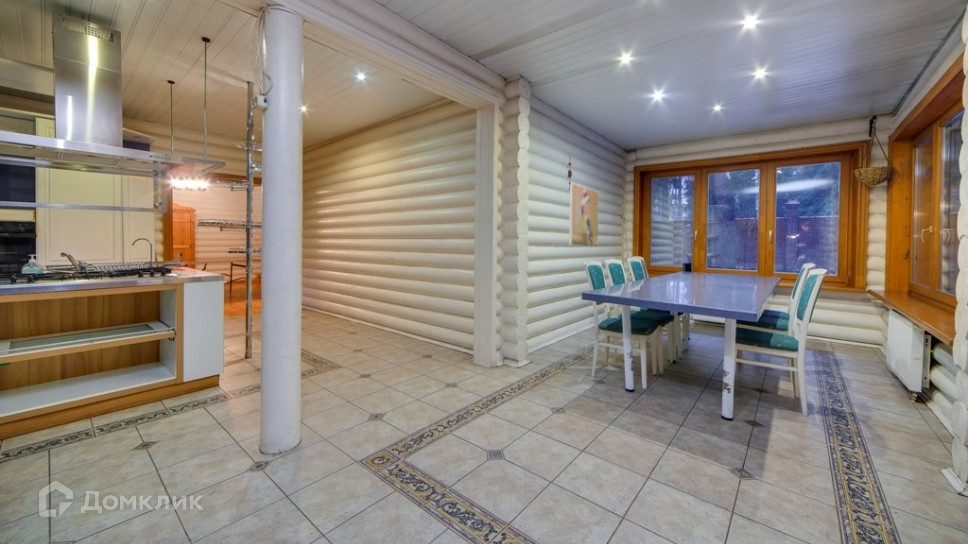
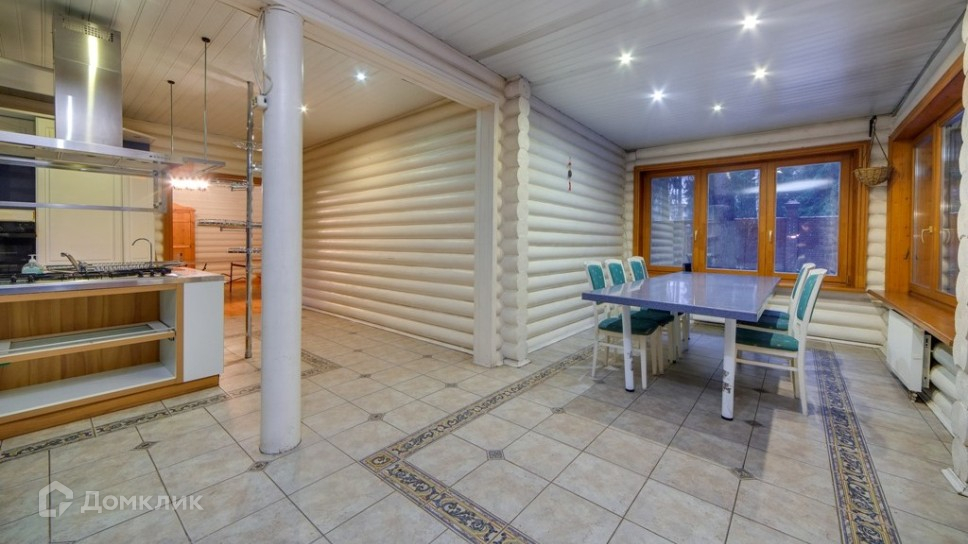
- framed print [568,182,600,248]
